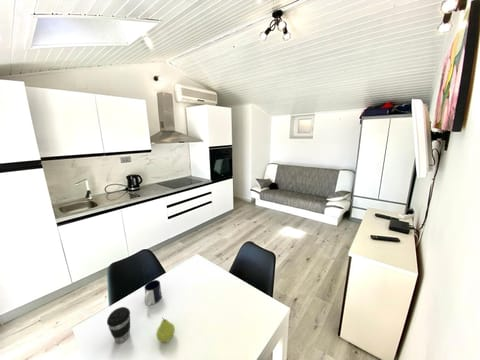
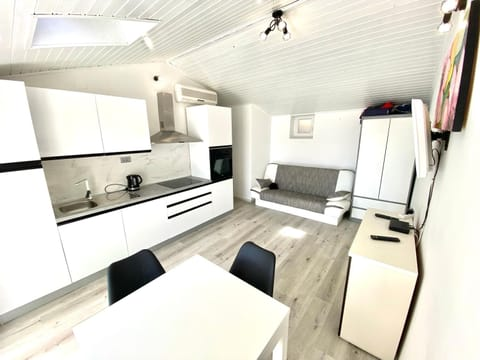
- mug [143,279,163,307]
- fruit [155,316,176,343]
- coffee cup [106,306,131,344]
